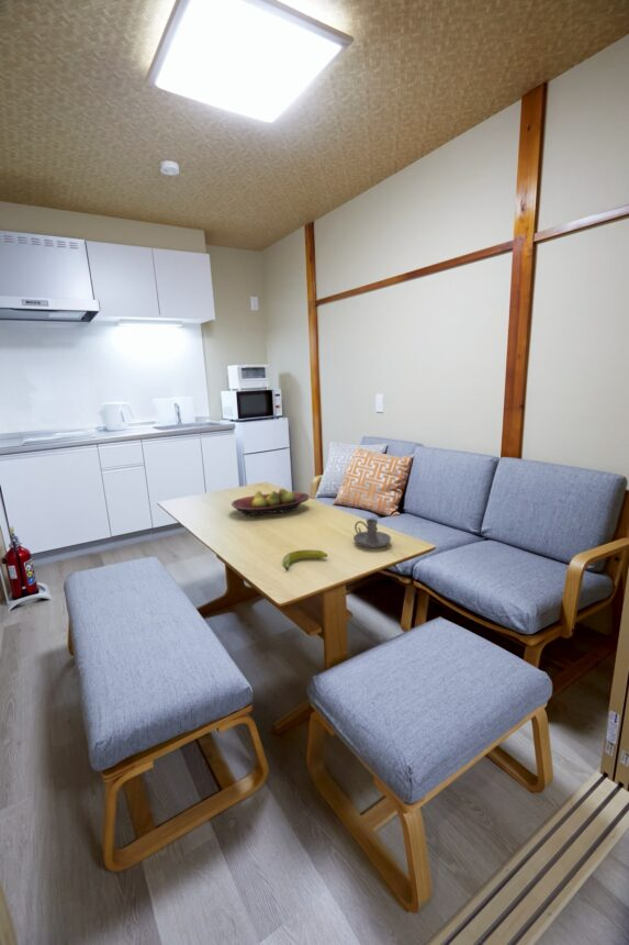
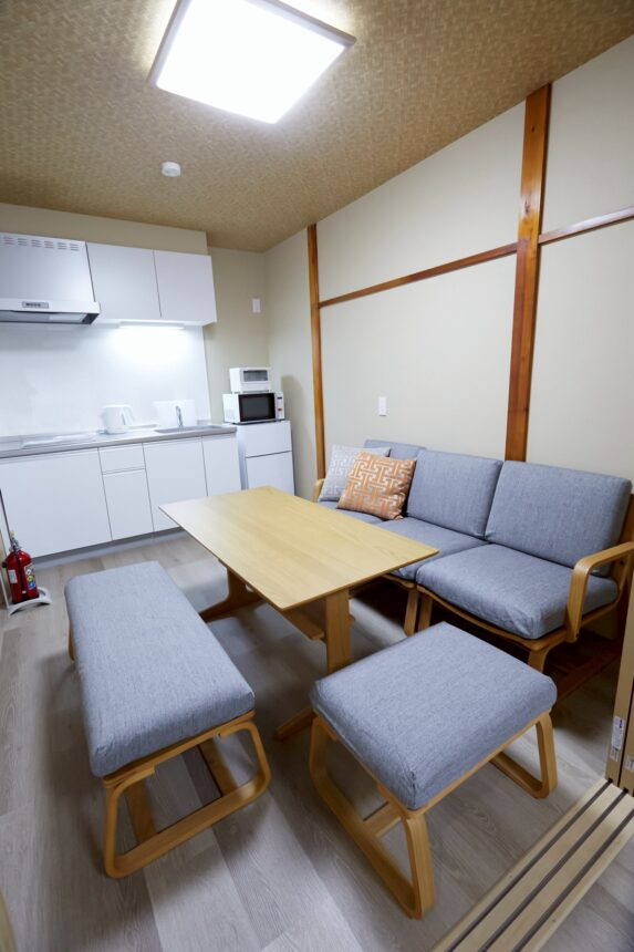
- candle holder [352,518,392,548]
- fruit bowl [231,487,311,518]
- banana [281,548,328,571]
